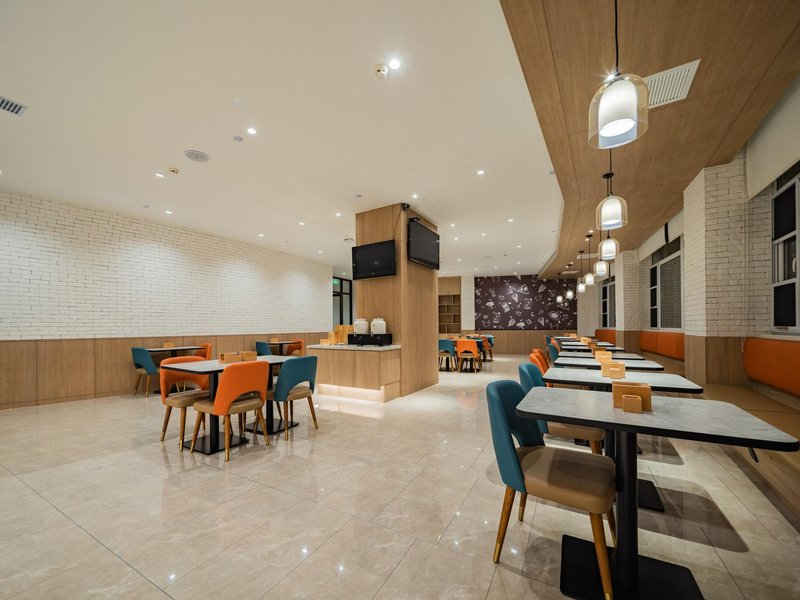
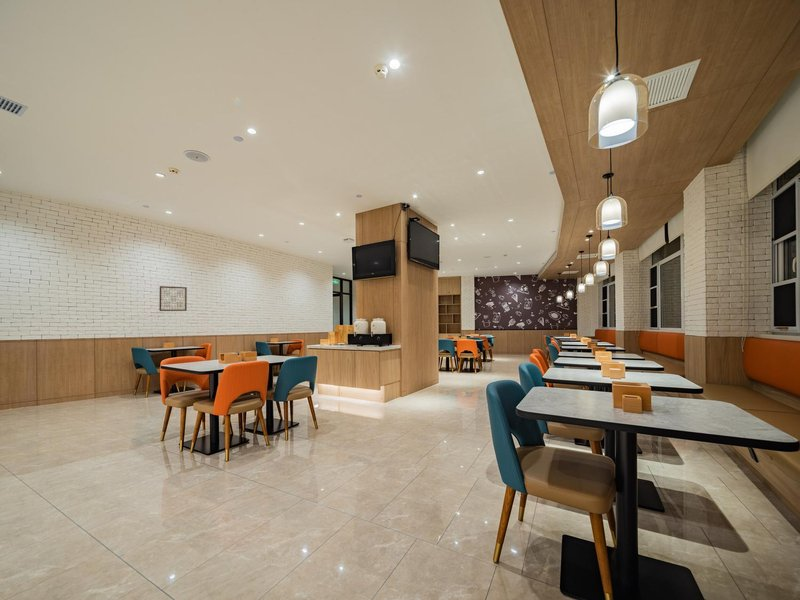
+ wall art [158,285,188,312]
